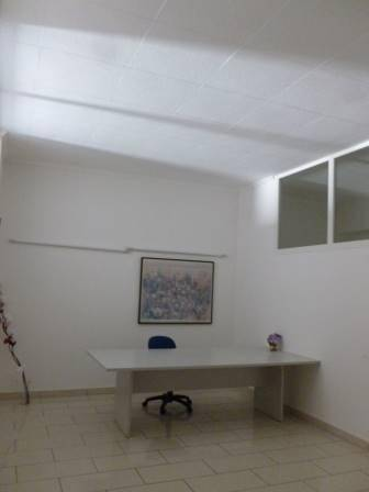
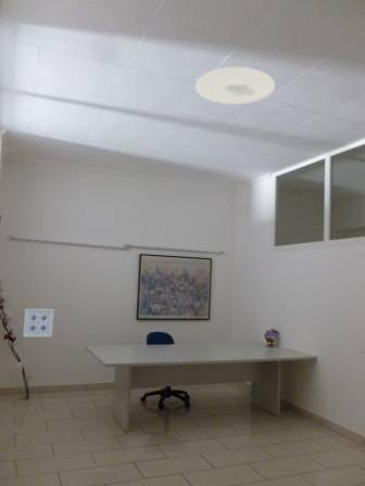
+ wall art [22,308,55,337]
+ ceiling light [194,66,276,105]
